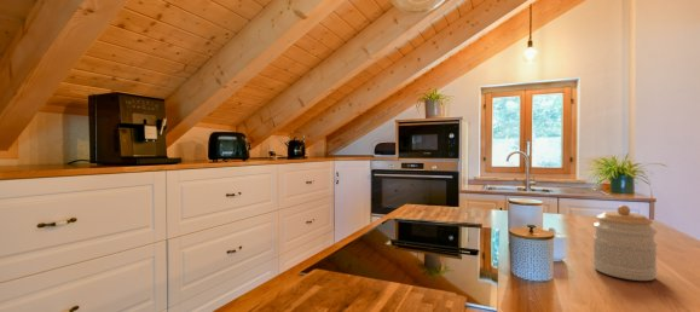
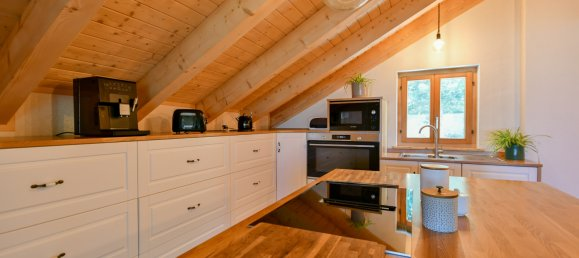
- jar [591,204,659,282]
